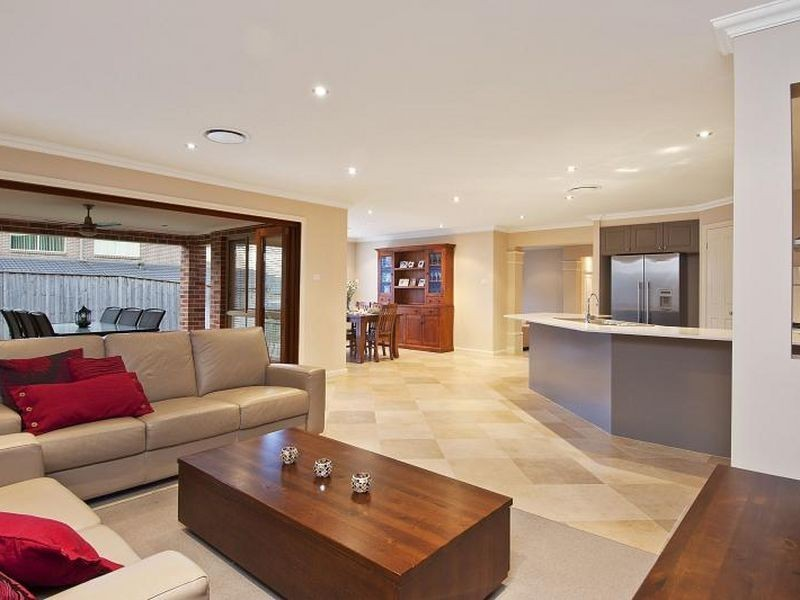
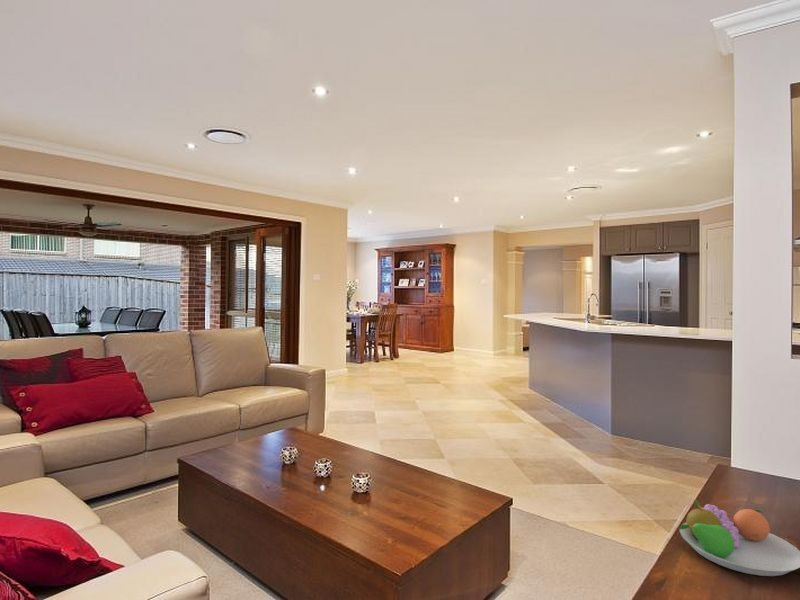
+ fruit bowl [679,499,800,577]
